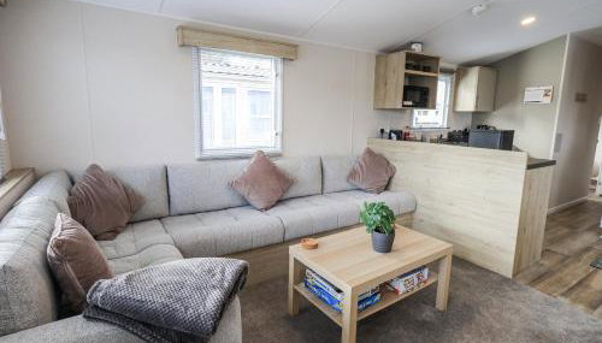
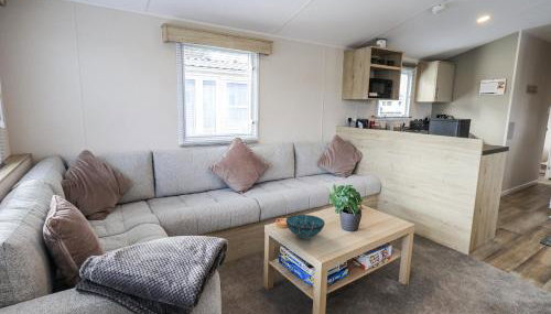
+ decorative bowl [285,214,326,239]
